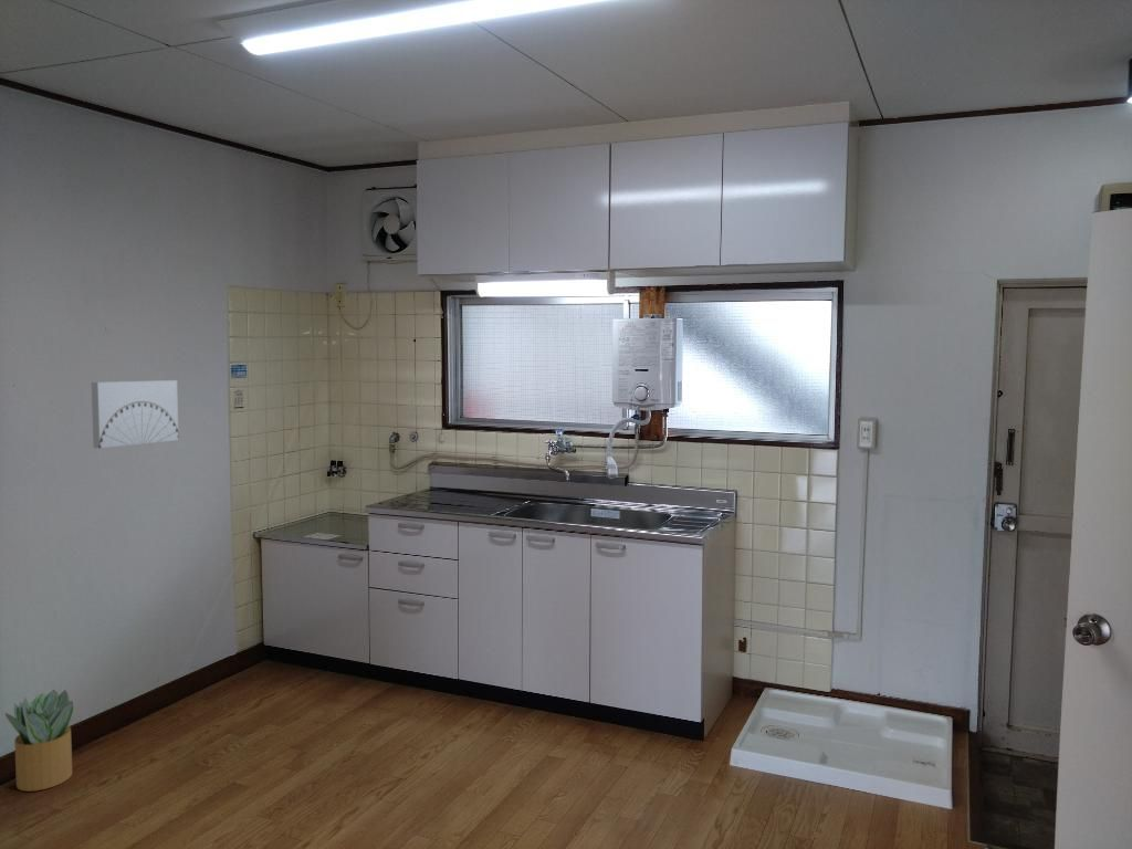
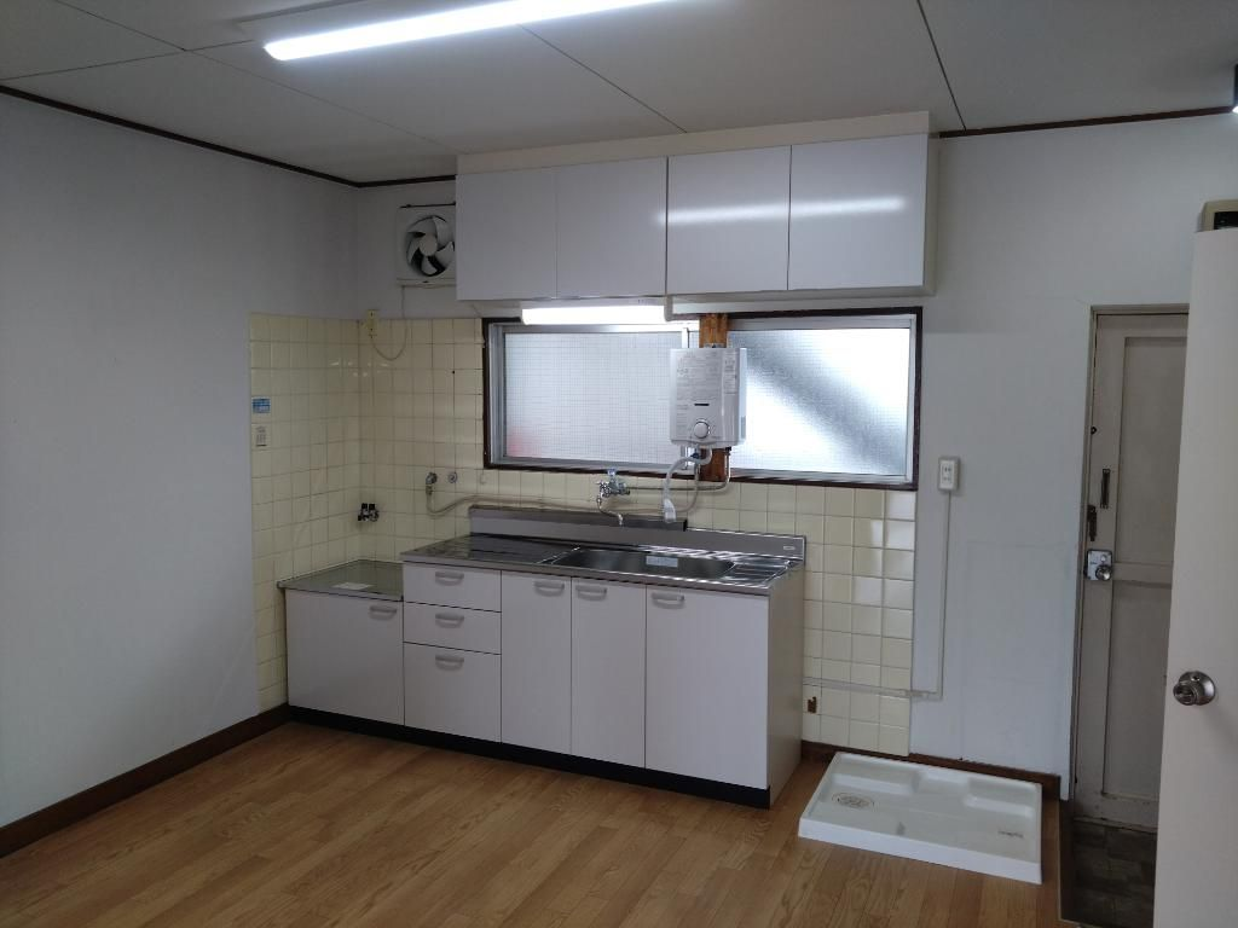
- potted plant [4,689,74,793]
- wall art [91,379,180,449]
